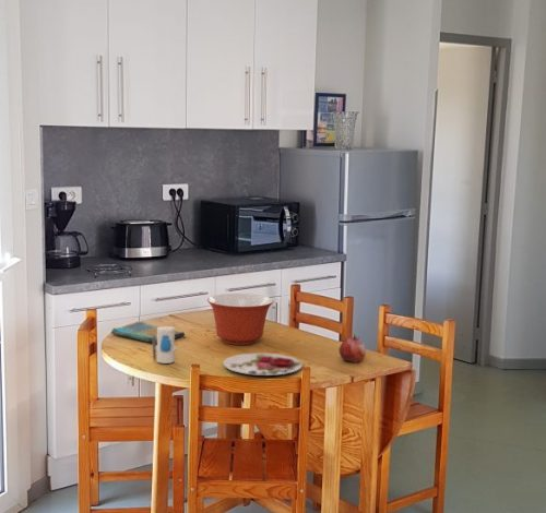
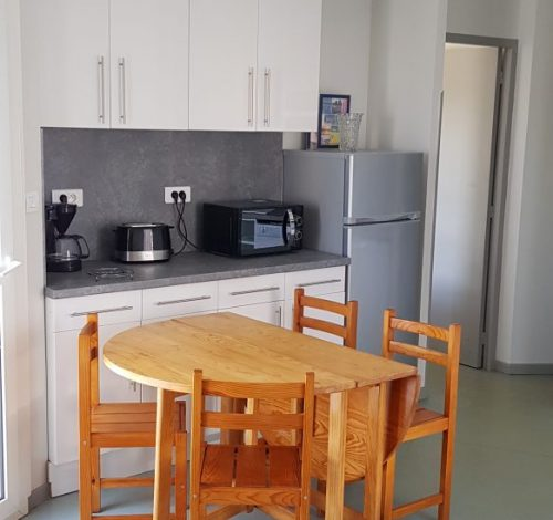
- toy [152,325,178,365]
- mixing bowl [206,293,275,346]
- dish towel [109,321,186,344]
- plate [222,351,304,377]
- fruit [339,334,367,363]
